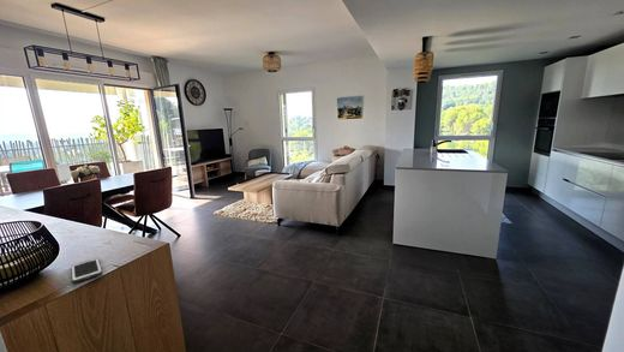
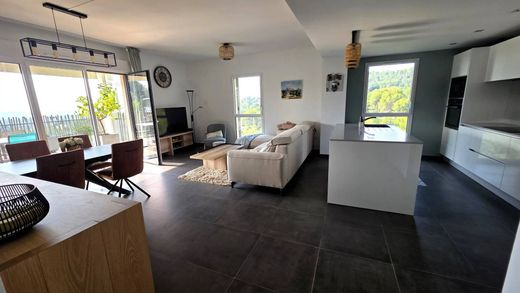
- cell phone [70,257,103,284]
